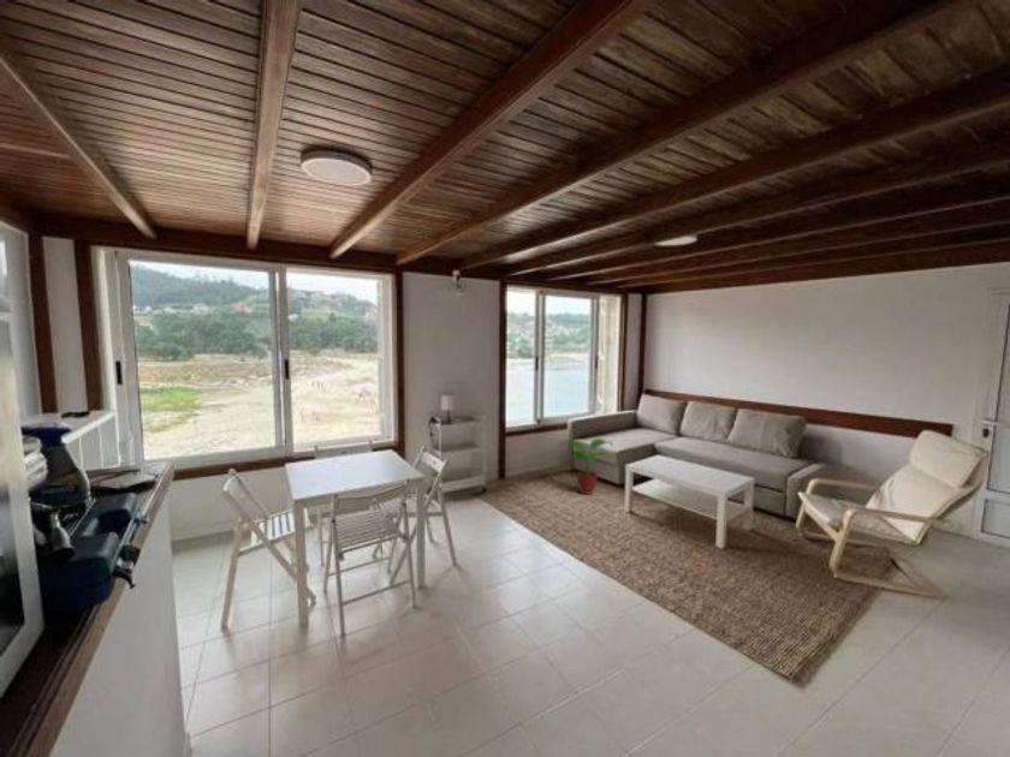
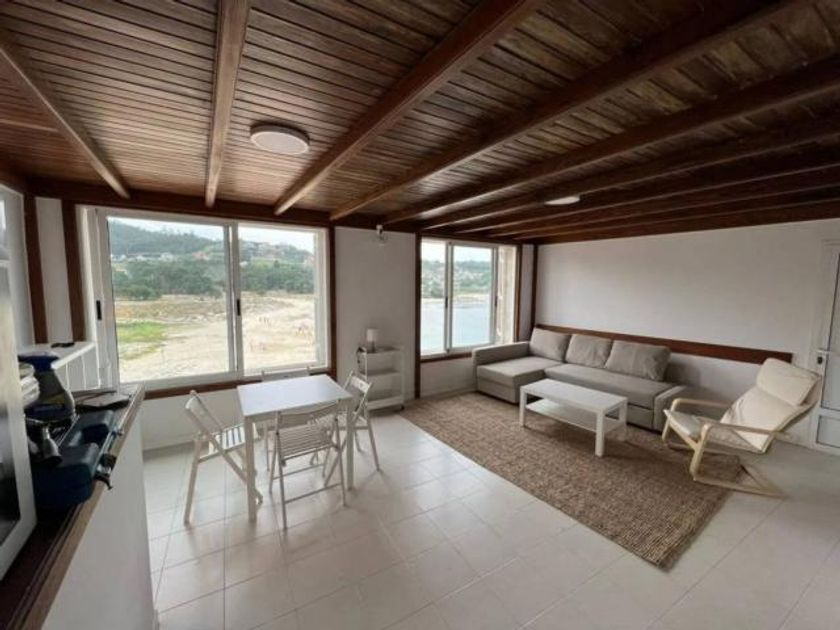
- potted plant [558,437,616,496]
